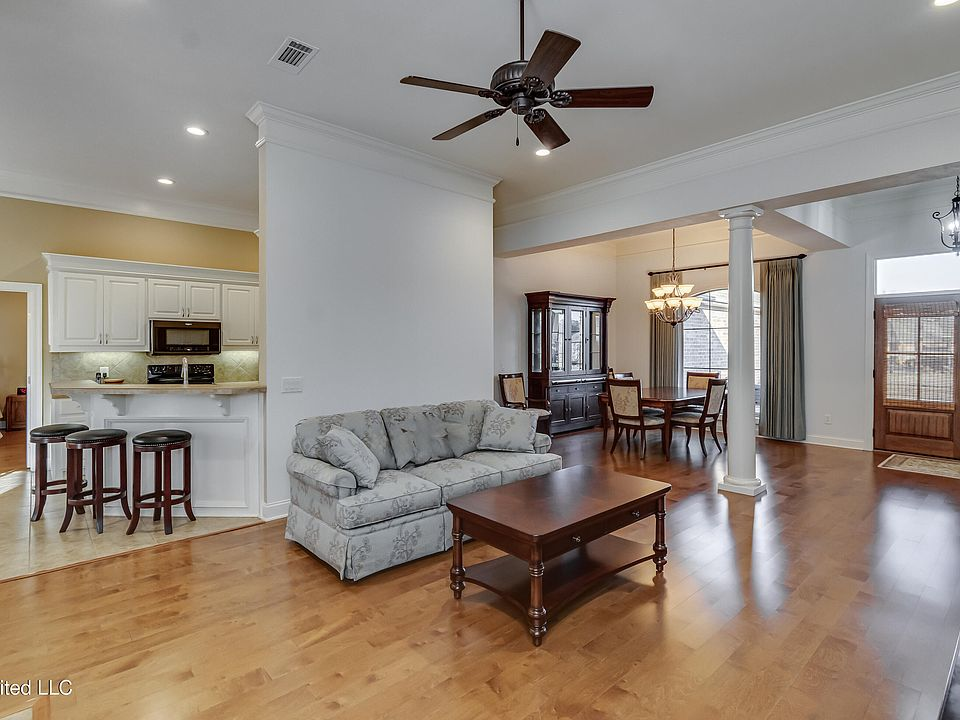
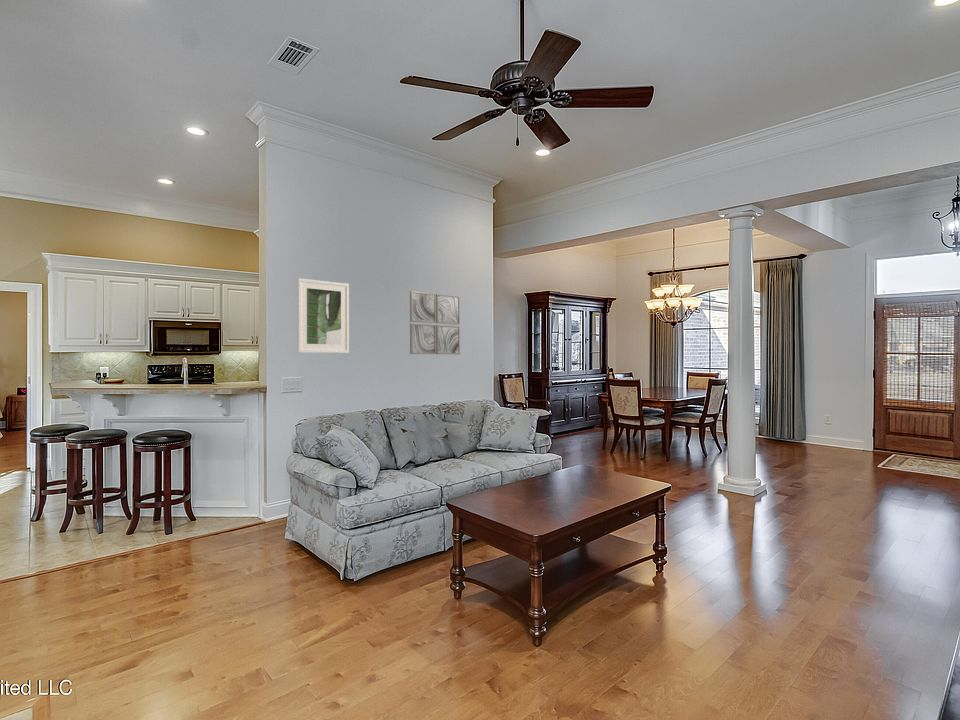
+ wall art [409,290,461,356]
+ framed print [296,277,350,354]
